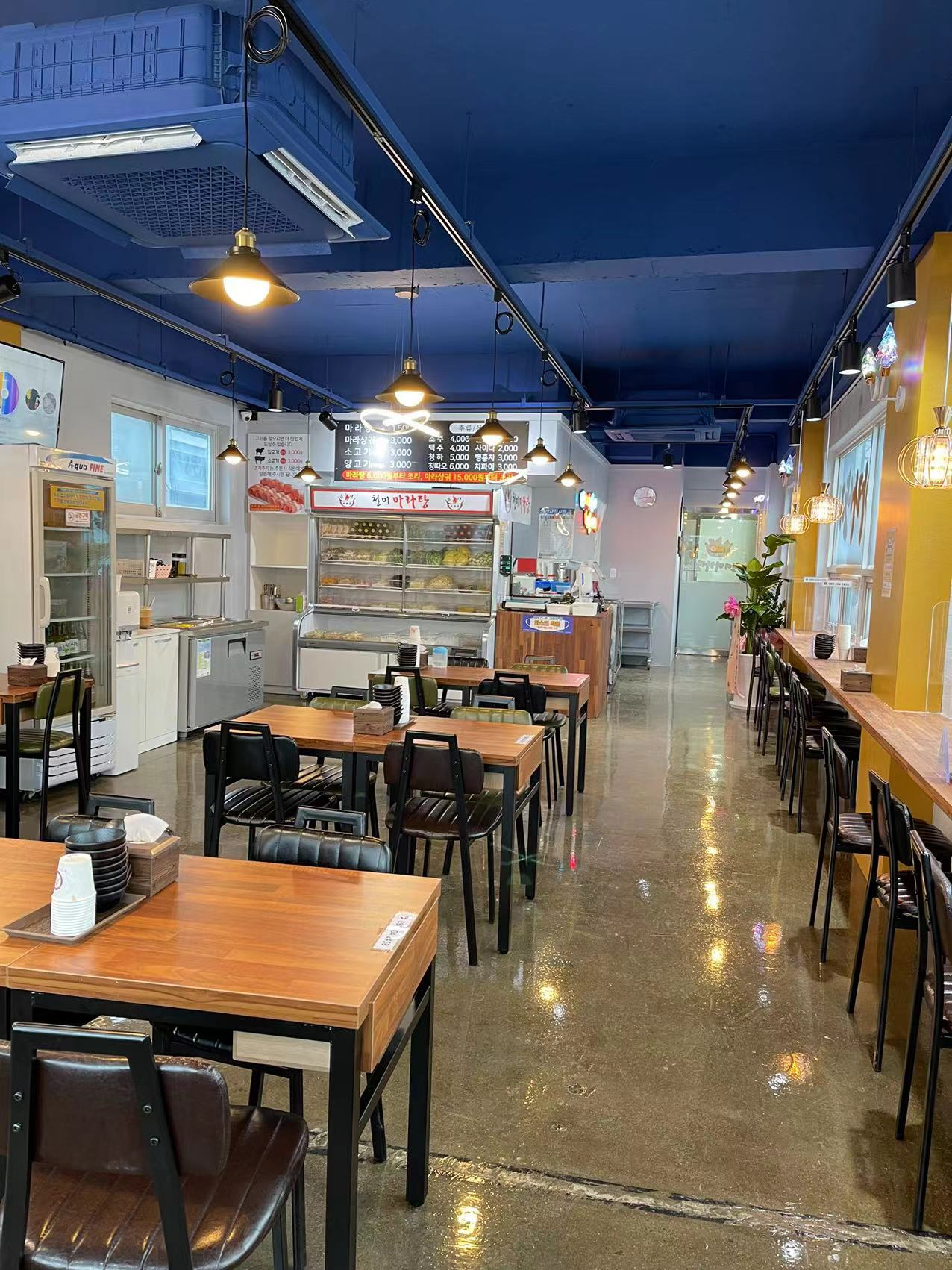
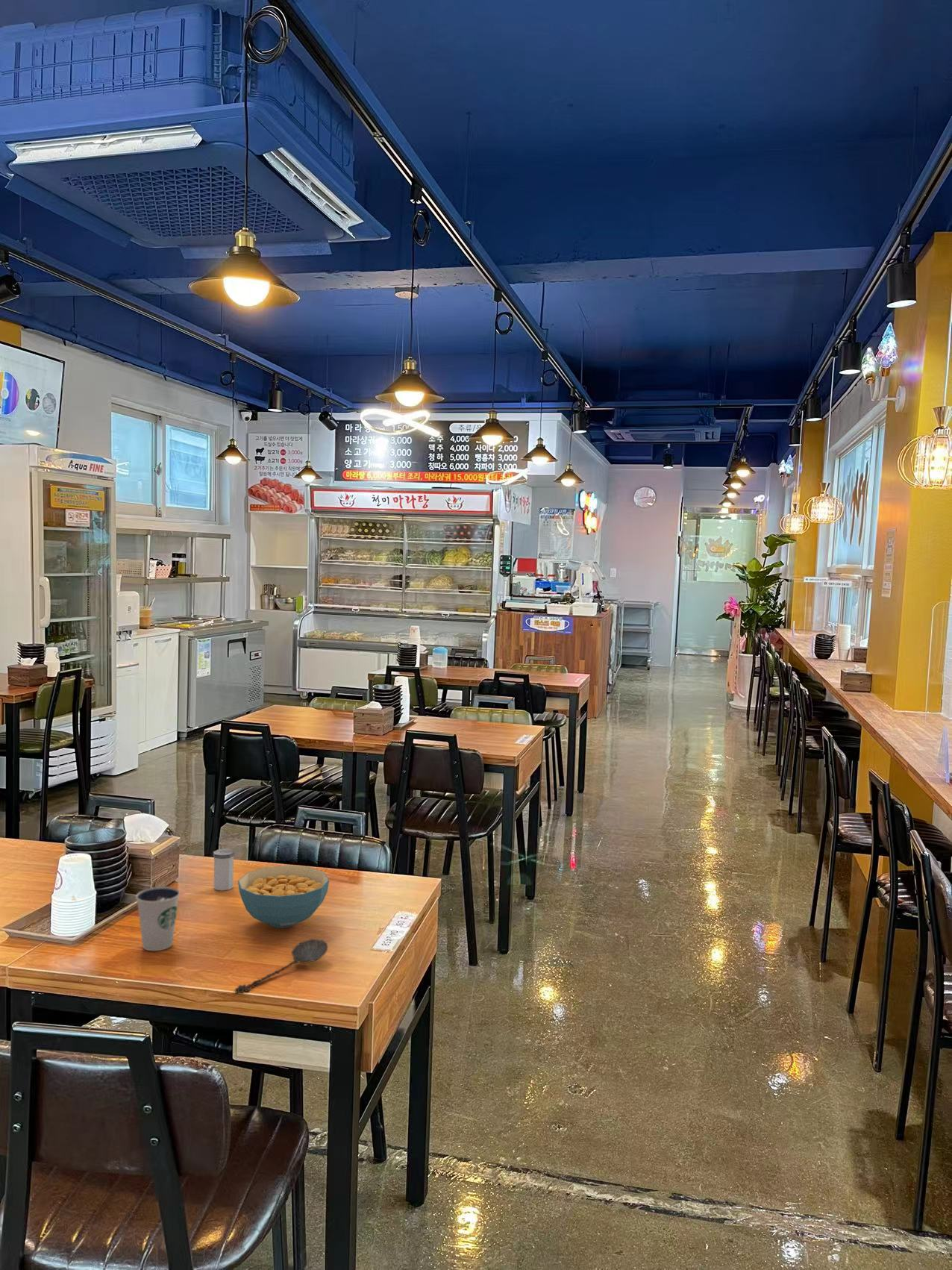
+ dixie cup [135,886,181,951]
+ spoon [234,938,329,994]
+ cereal bowl [237,865,330,929]
+ salt shaker [213,848,235,891]
